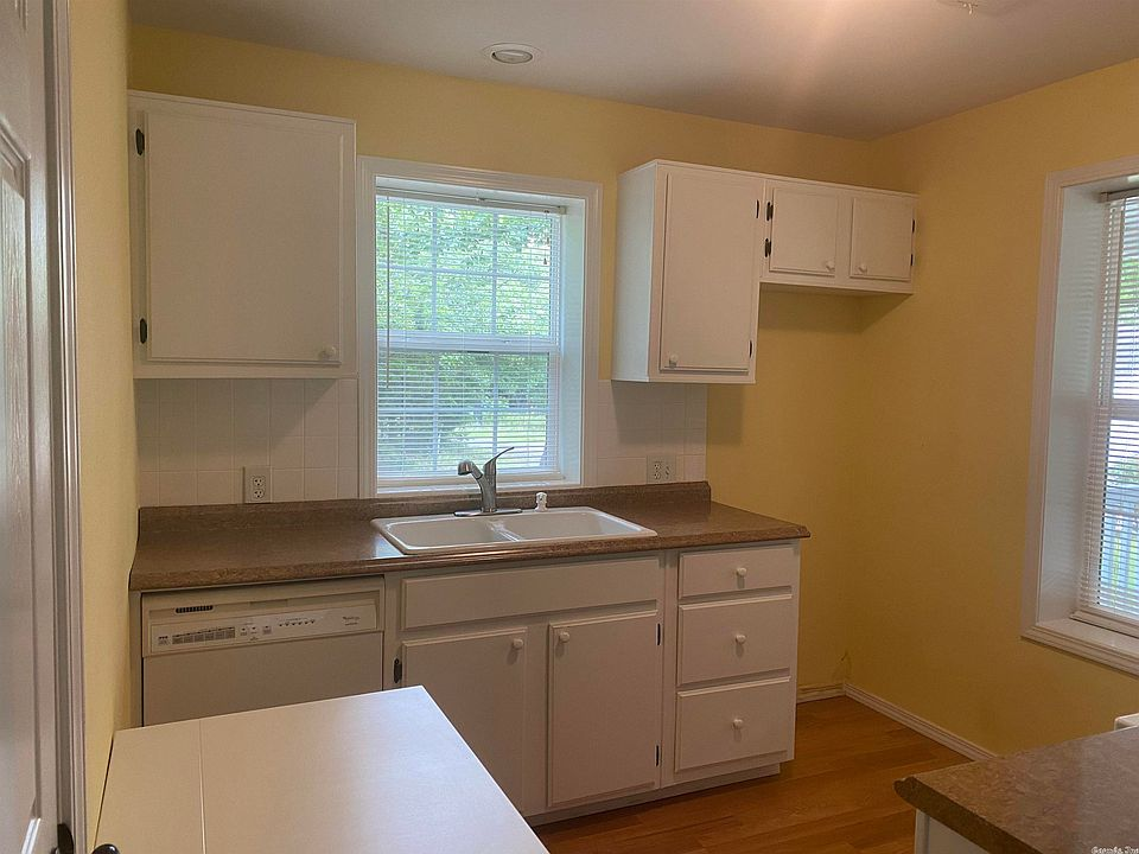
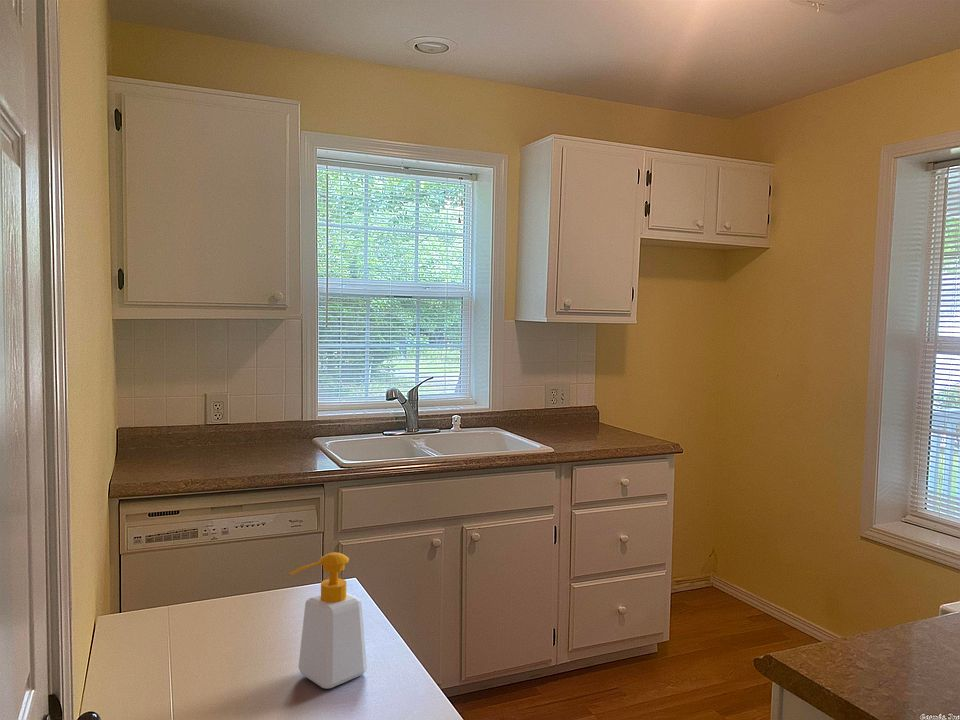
+ soap bottle [288,551,368,689]
